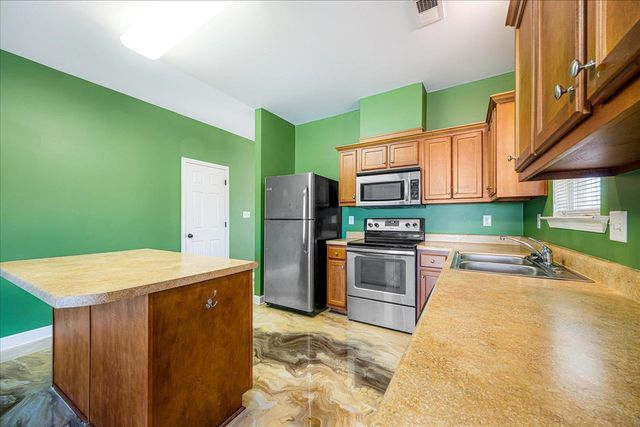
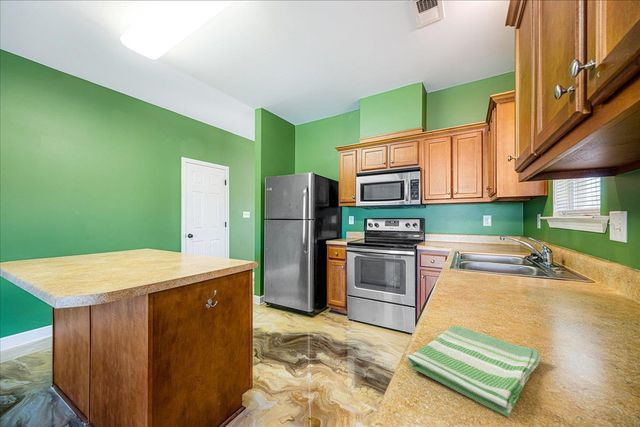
+ dish towel [406,325,542,418]
